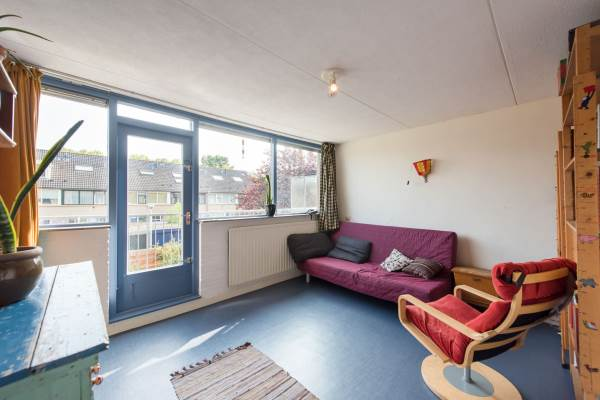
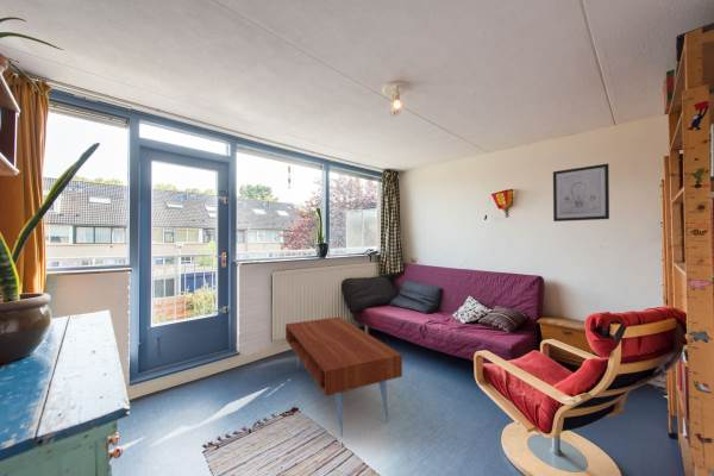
+ wall art [552,163,610,223]
+ coffee table [284,315,403,438]
